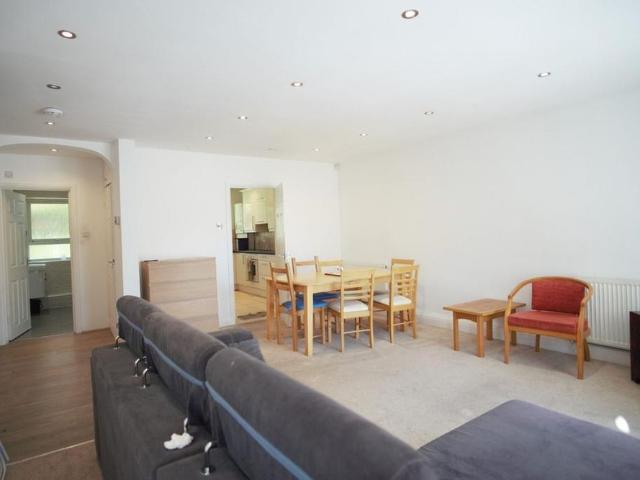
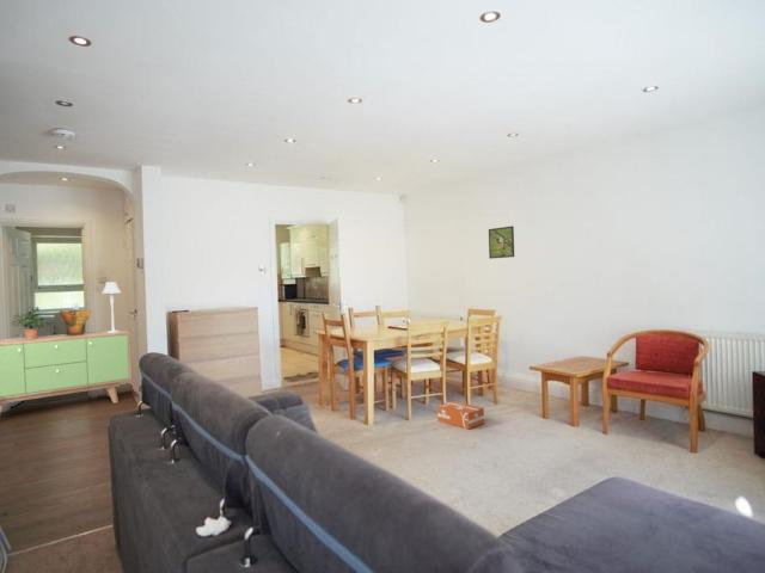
+ potted plant [10,306,49,339]
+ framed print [488,224,515,260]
+ decorative urn [59,308,92,335]
+ cardboard box [436,400,485,430]
+ sideboard [0,328,133,413]
+ table lamp [100,281,122,333]
